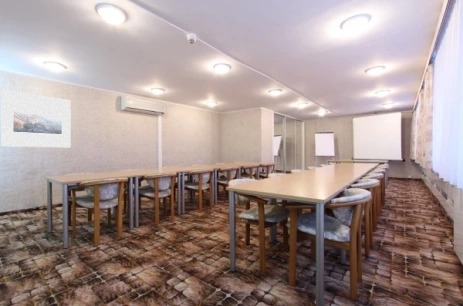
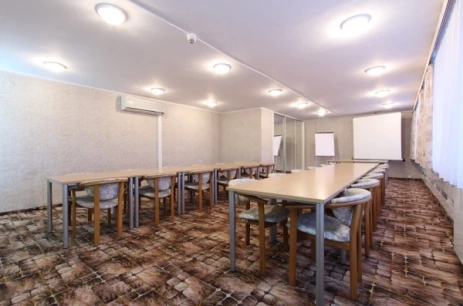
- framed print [1,89,72,148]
